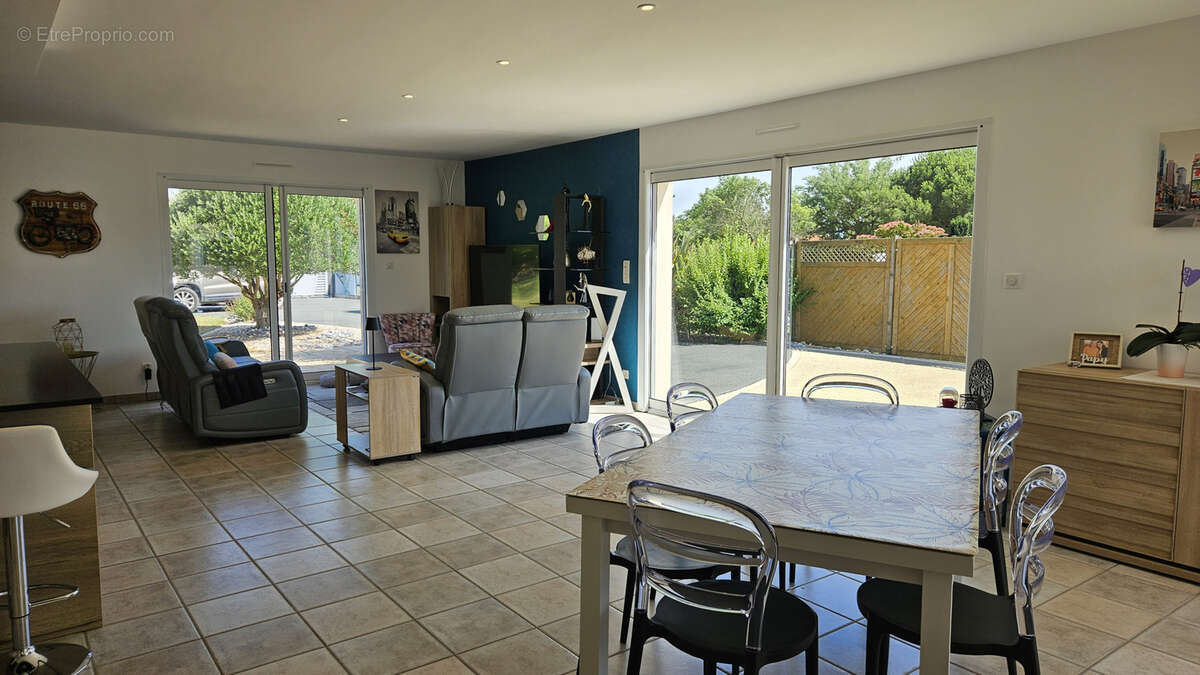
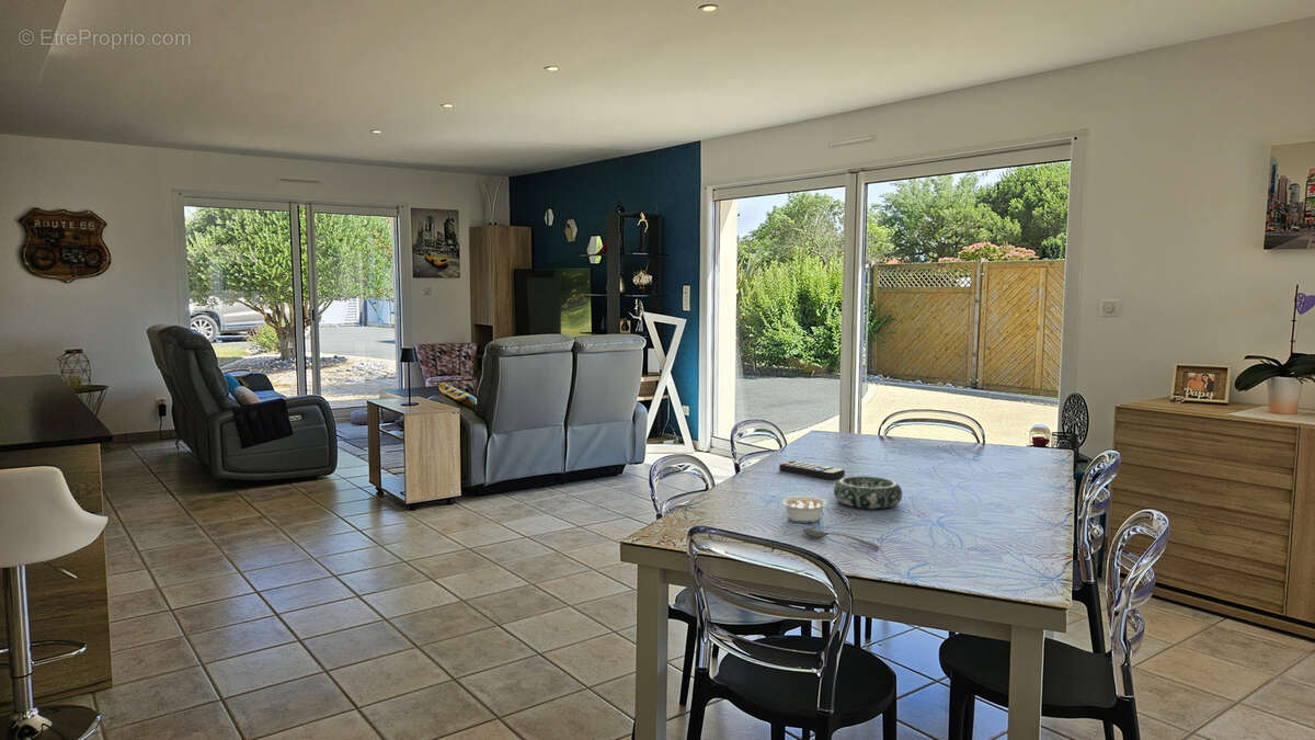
+ soupspoon [801,527,880,549]
+ decorative bowl [833,475,903,510]
+ legume [781,494,828,524]
+ remote control [778,459,846,480]
